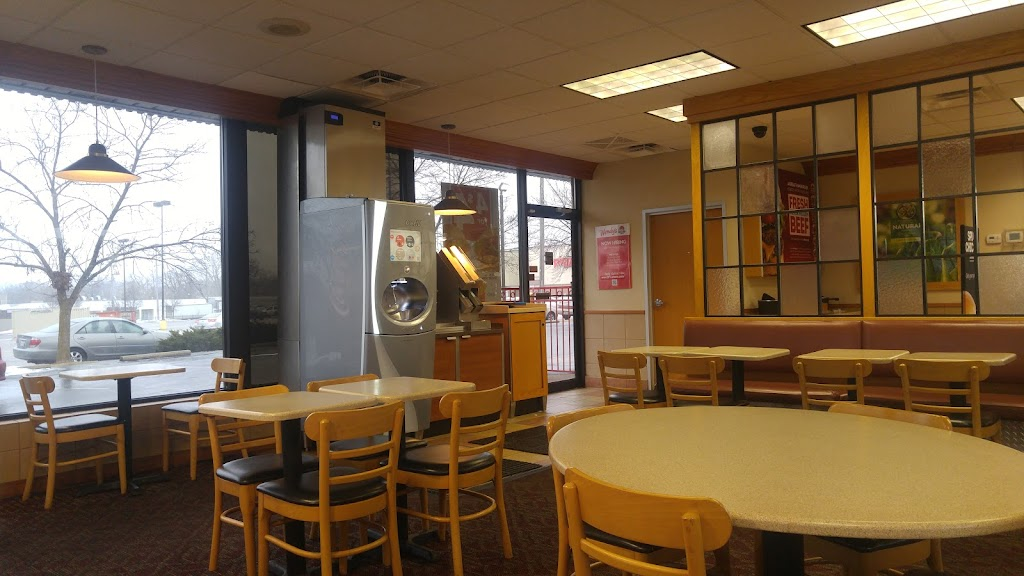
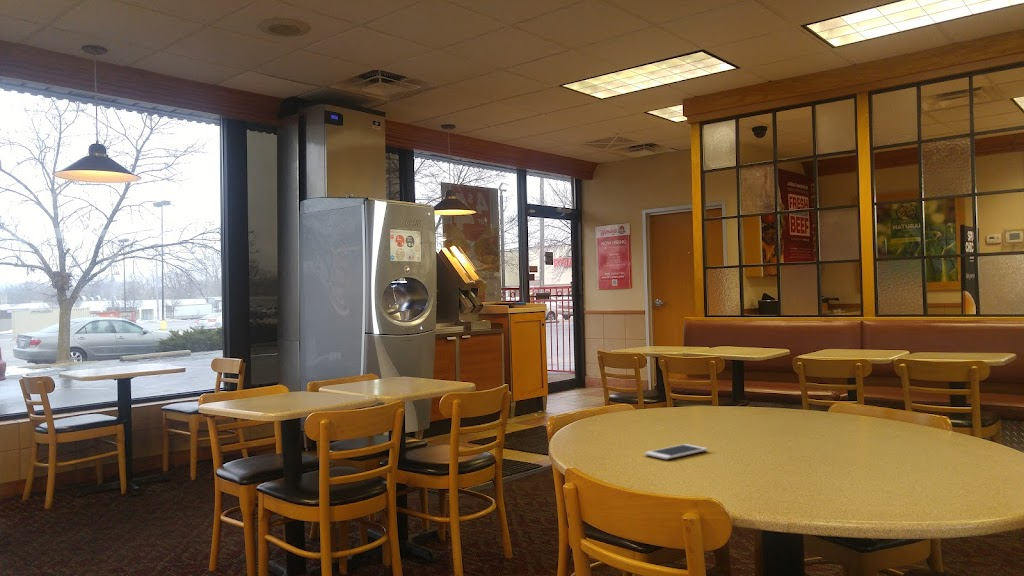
+ cell phone [644,443,709,461]
